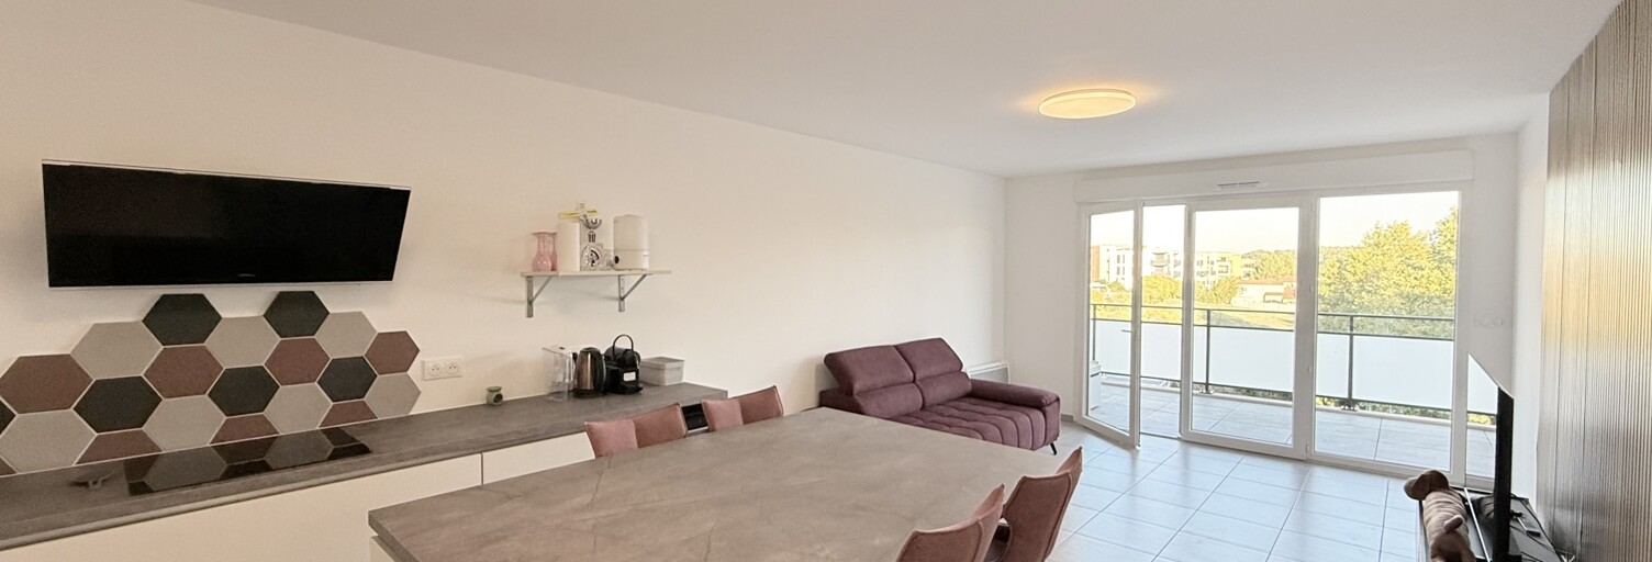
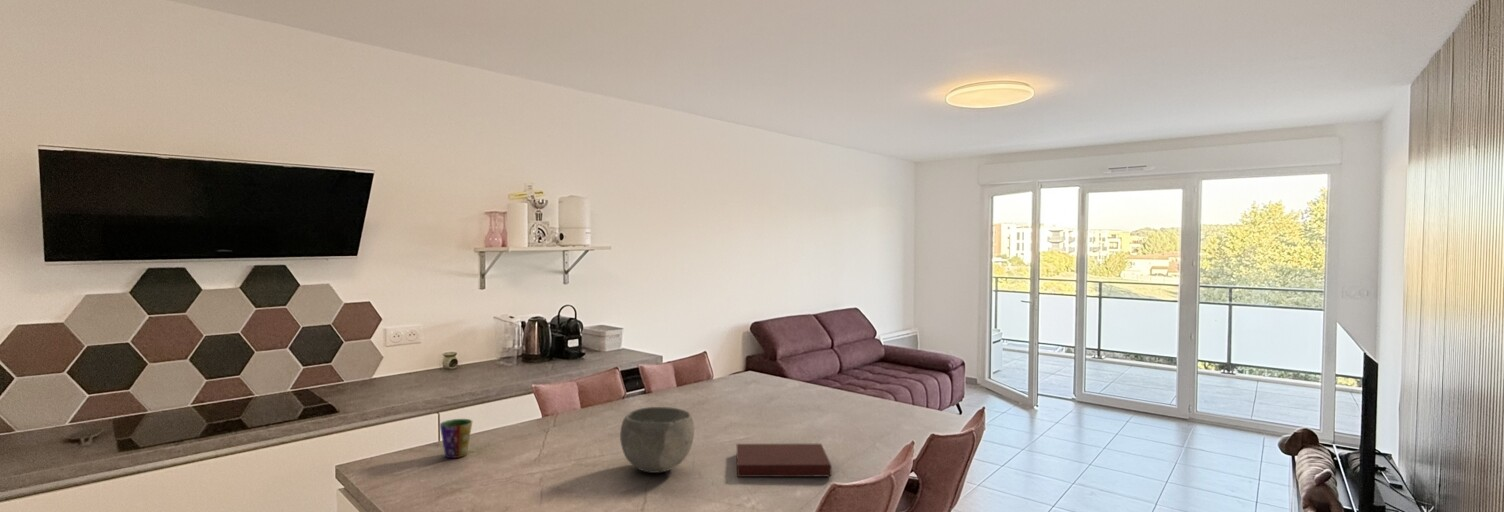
+ notebook [735,443,832,478]
+ bowl [619,406,695,474]
+ cup [439,418,473,459]
